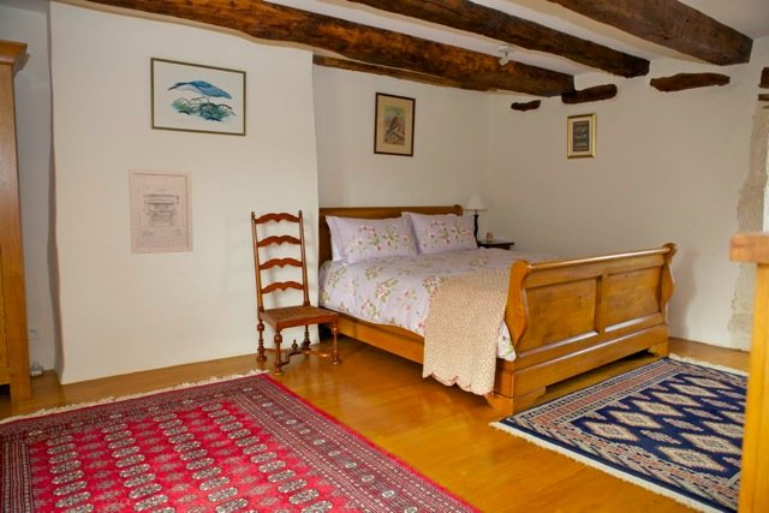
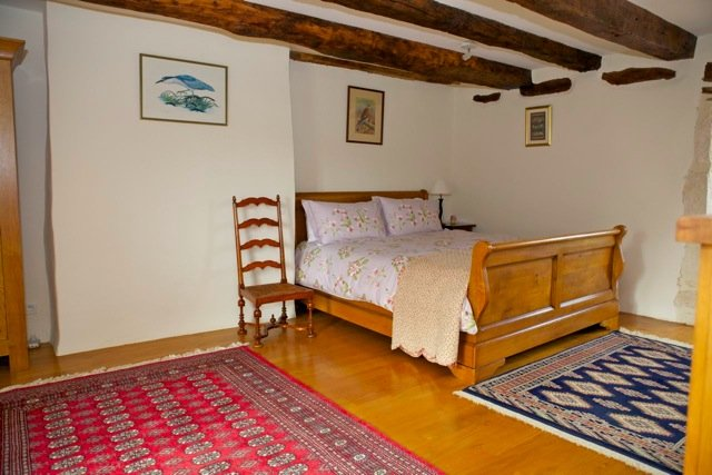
- wall art [127,167,195,255]
